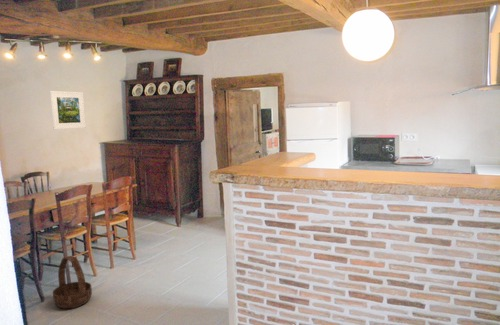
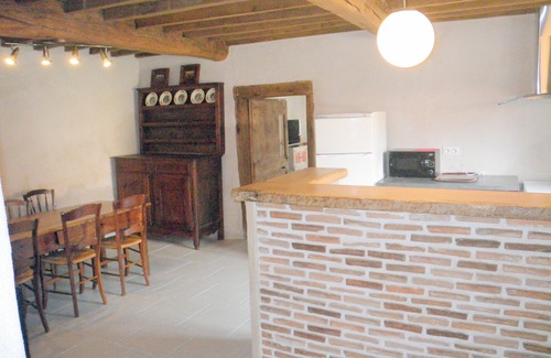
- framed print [49,90,87,130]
- basket [52,255,93,310]
